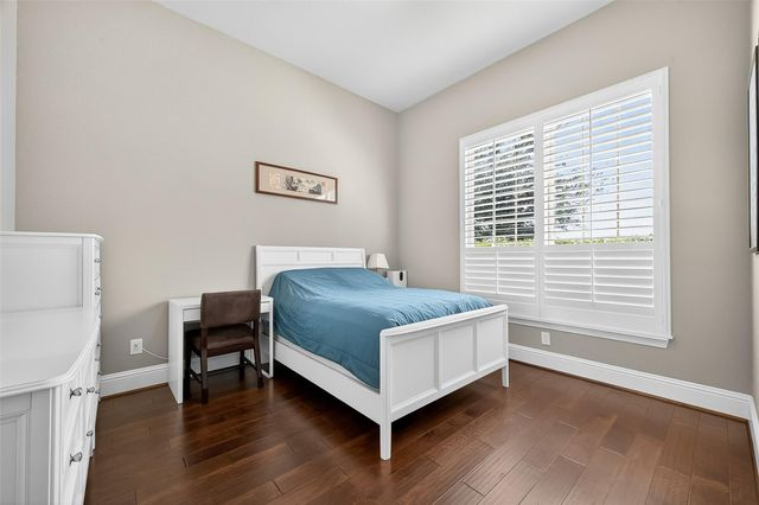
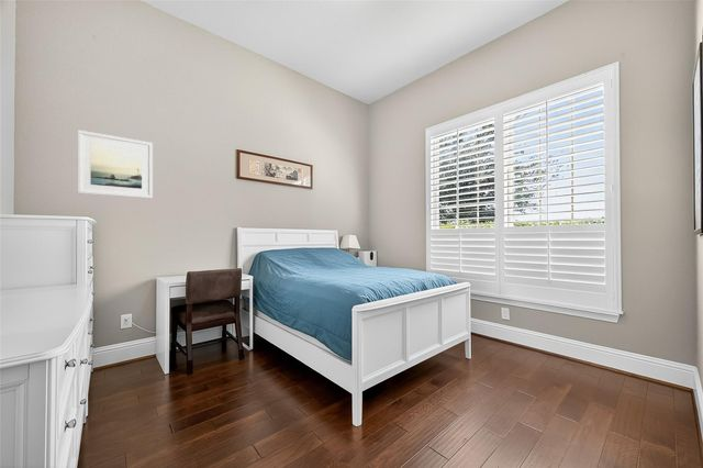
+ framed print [76,130,154,200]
